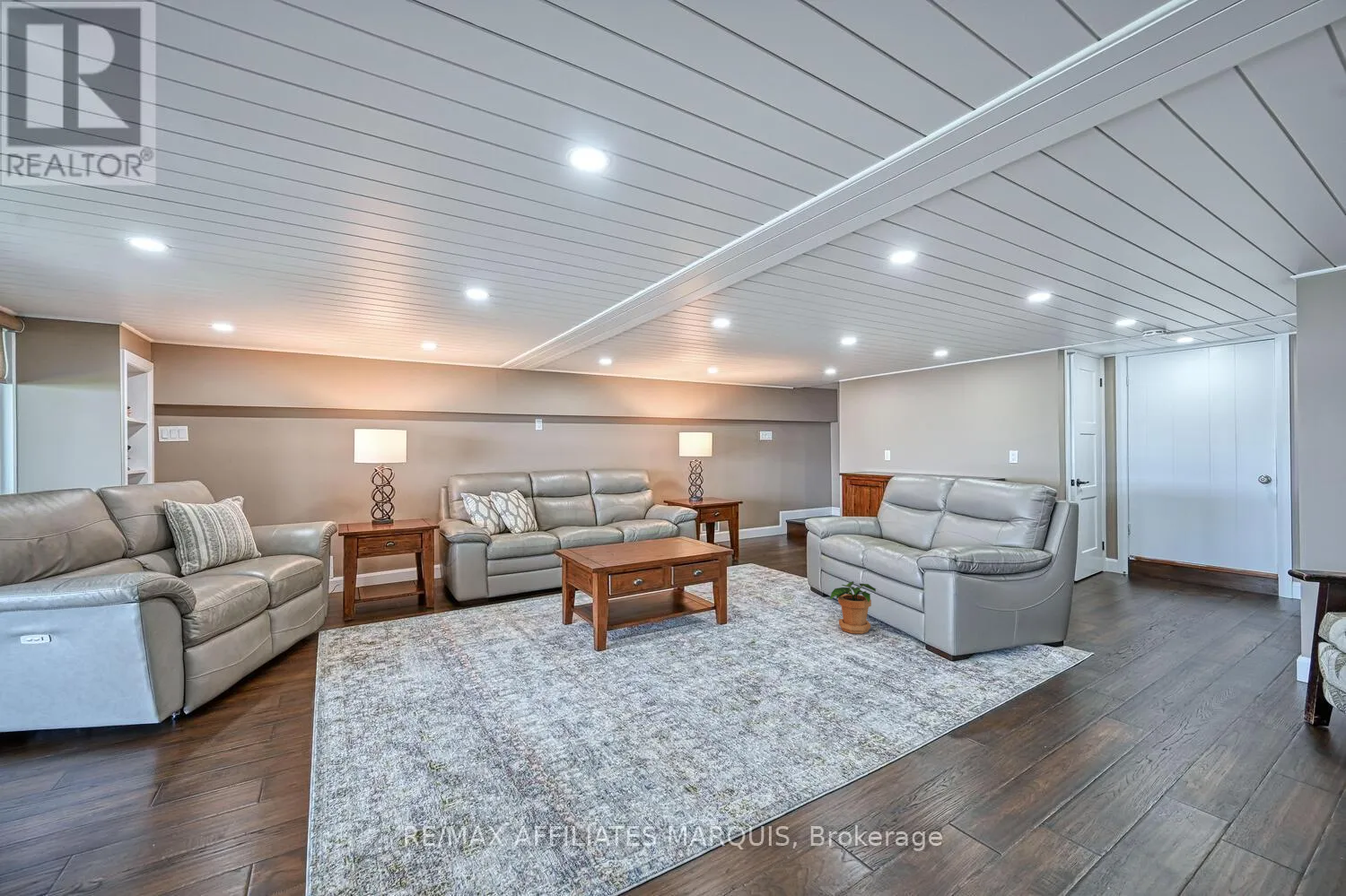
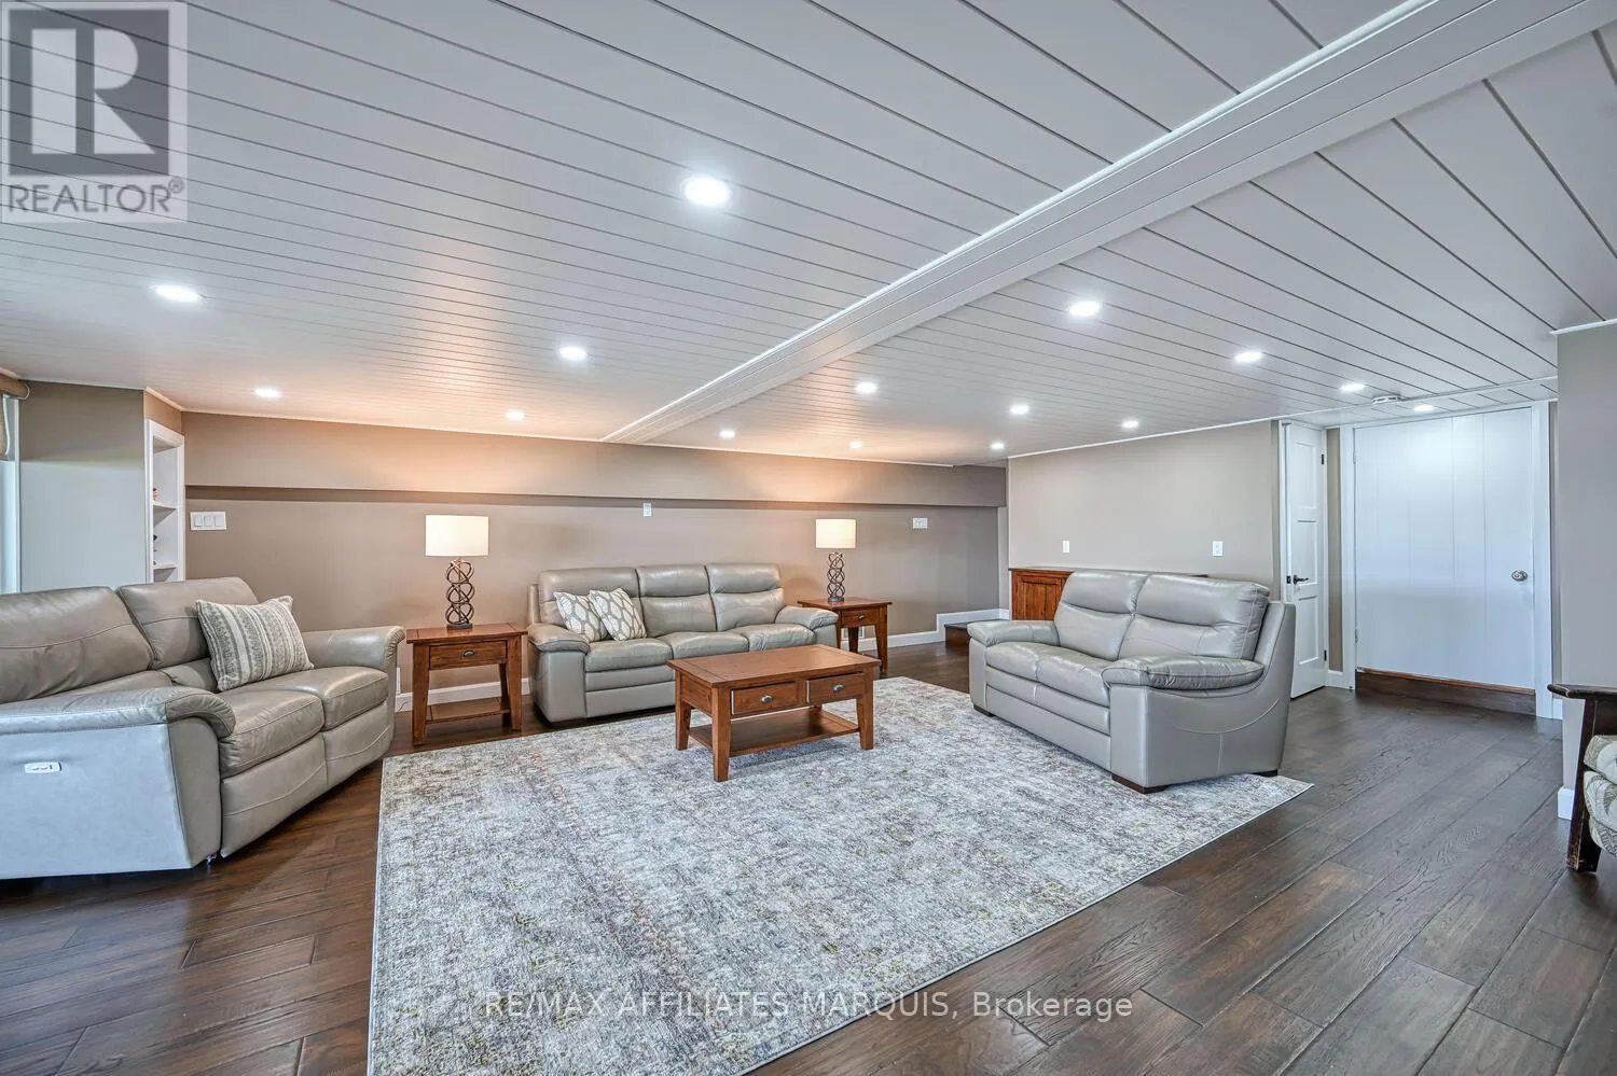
- potted plant [829,580,877,634]
